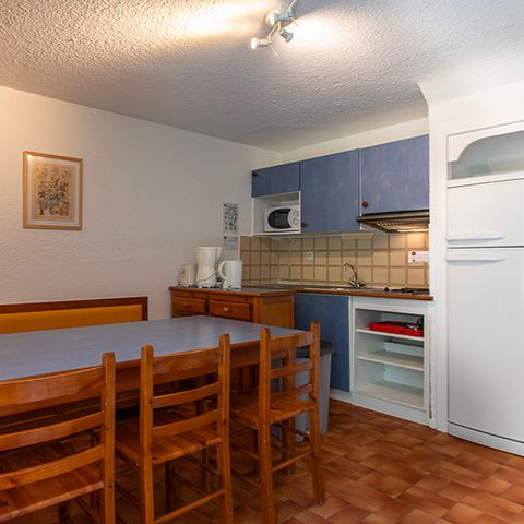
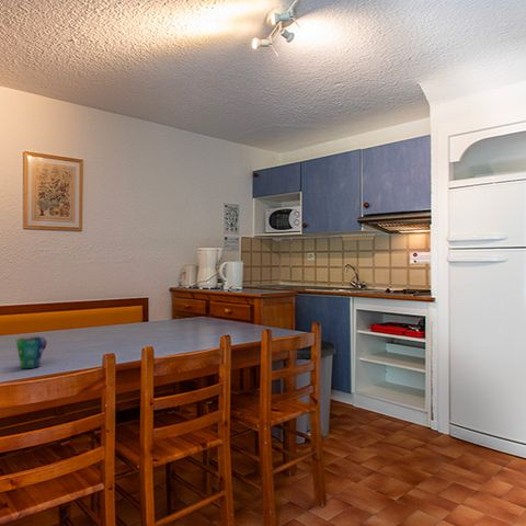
+ cup [15,335,48,369]
